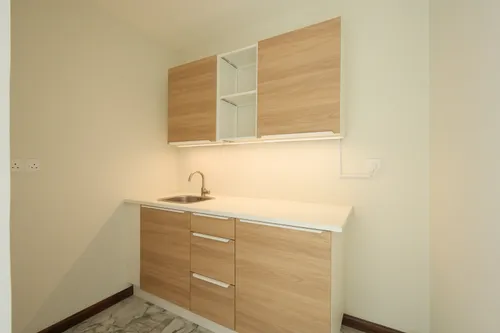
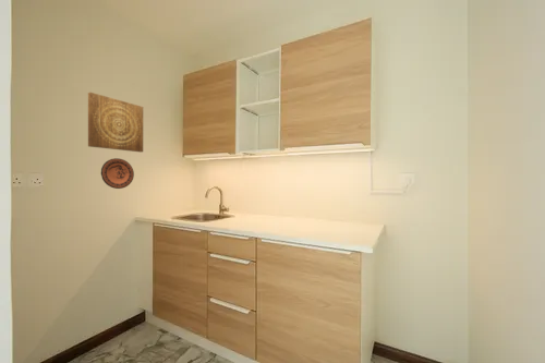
+ wall art [87,92,144,153]
+ decorative plate [100,157,135,190]
